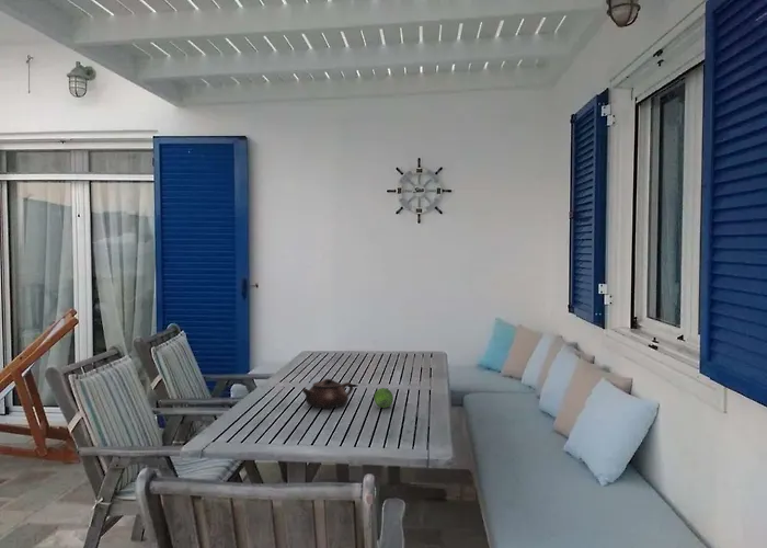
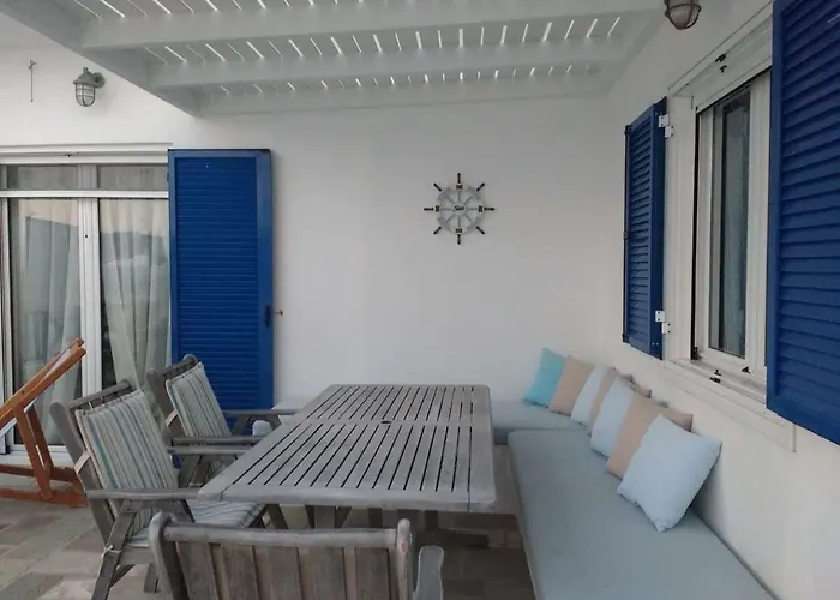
- teapot [301,378,354,410]
- fruit [374,387,394,409]
